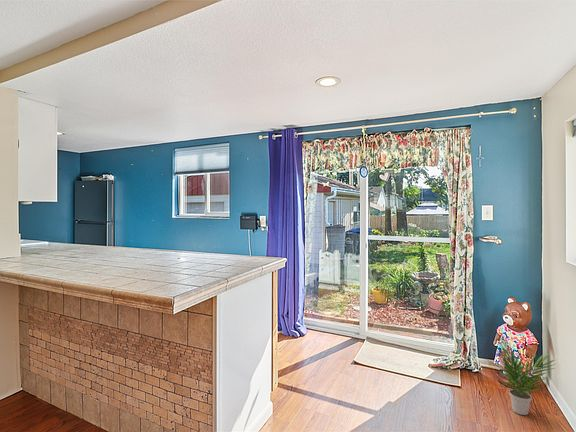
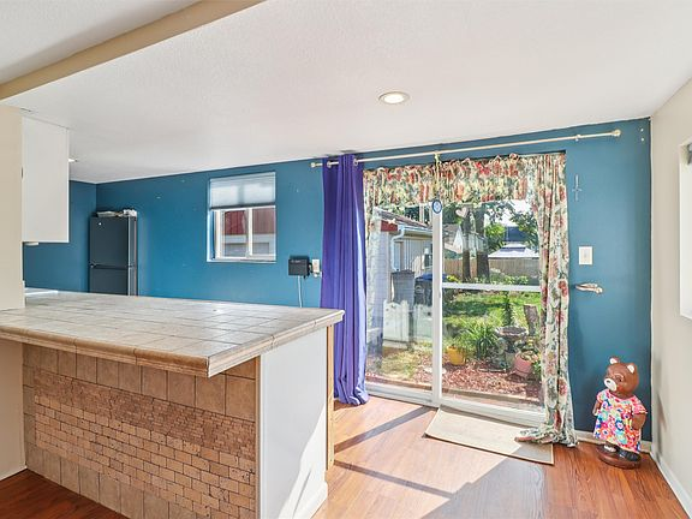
- potted plant [481,331,556,416]
